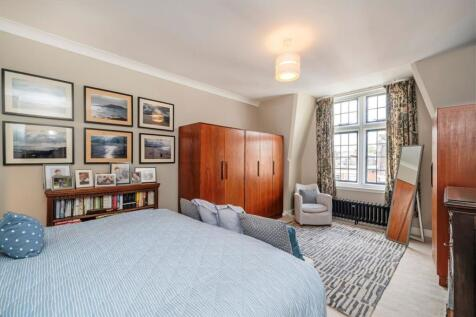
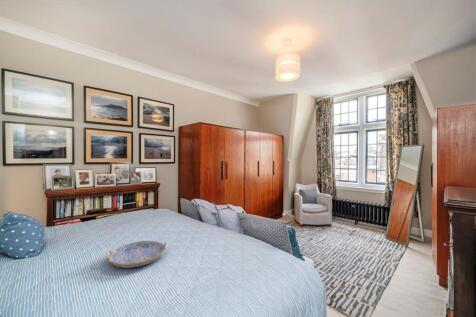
+ serving tray [105,240,169,269]
